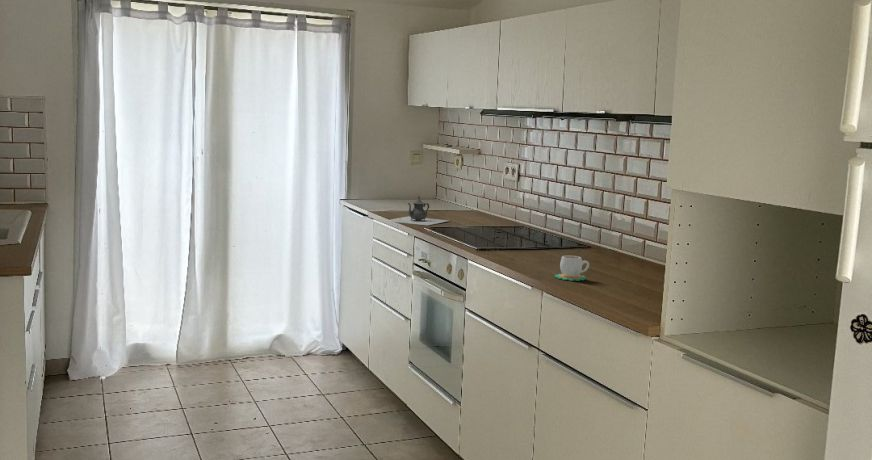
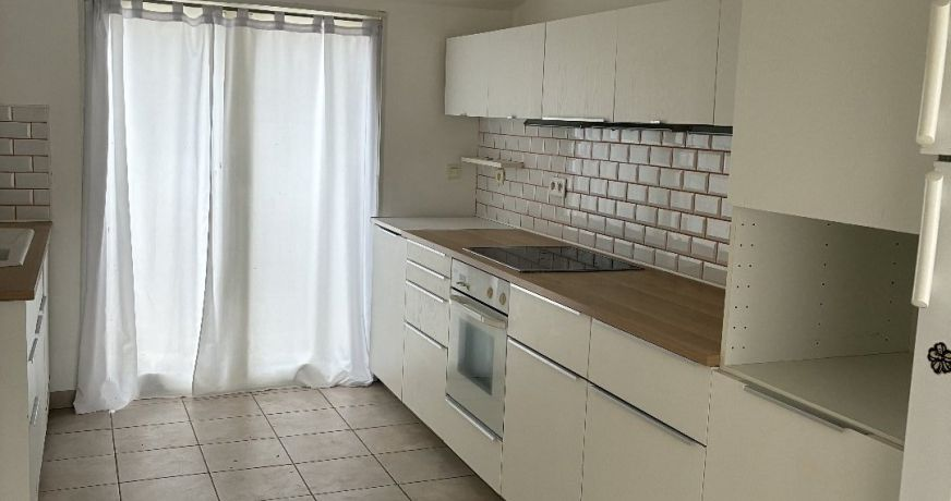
- teapot [388,195,449,226]
- mug [554,255,590,282]
